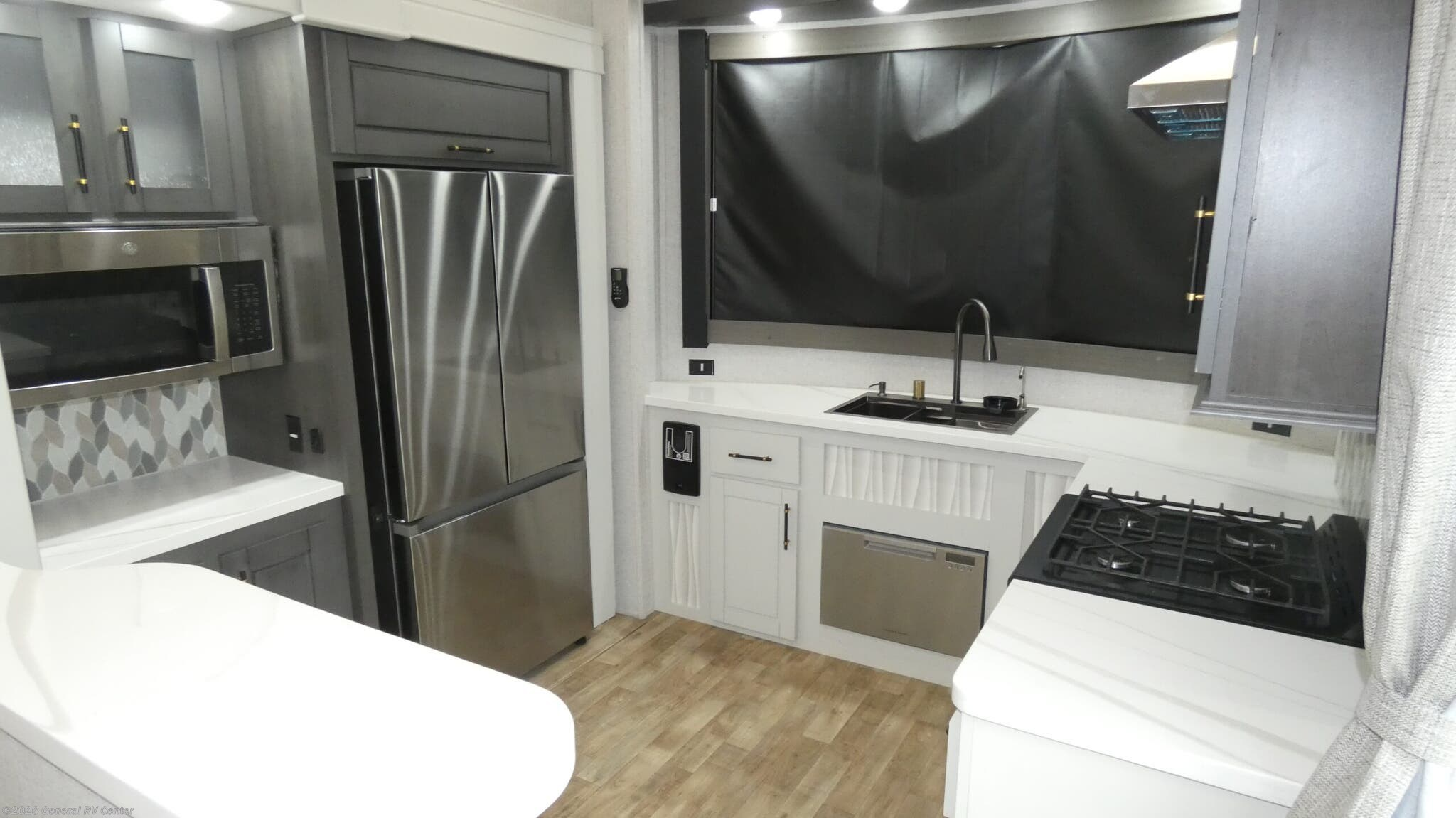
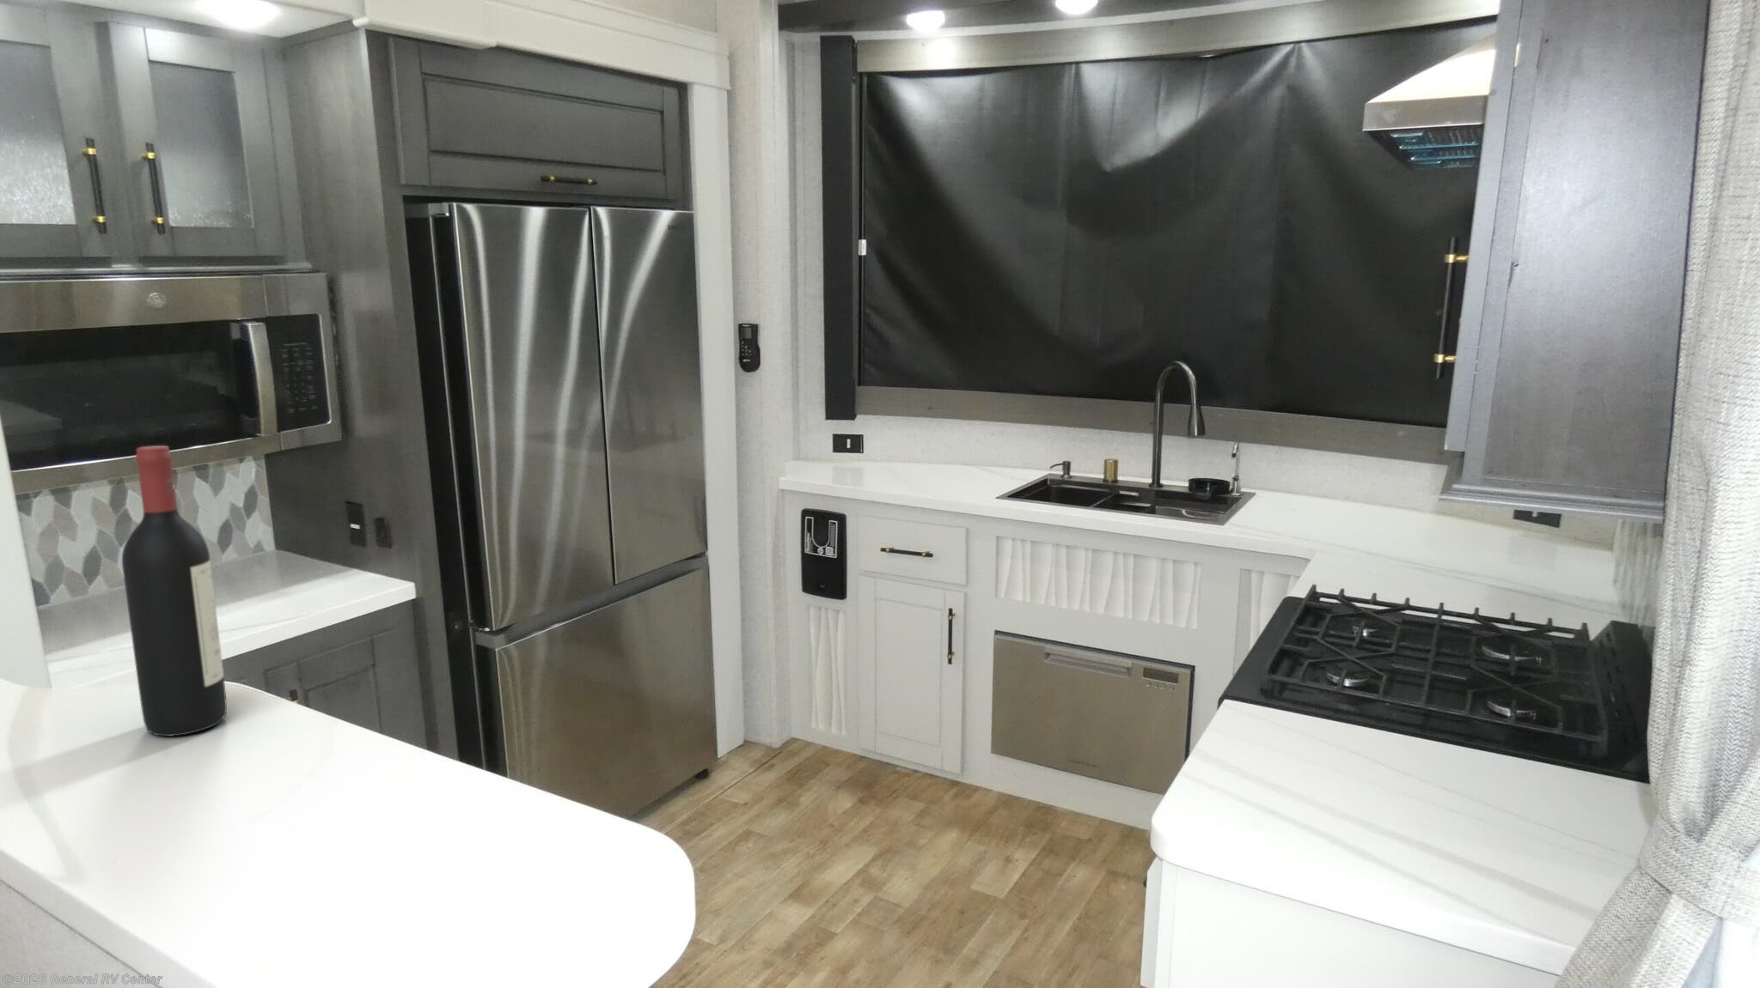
+ wine bottle [121,444,227,737]
